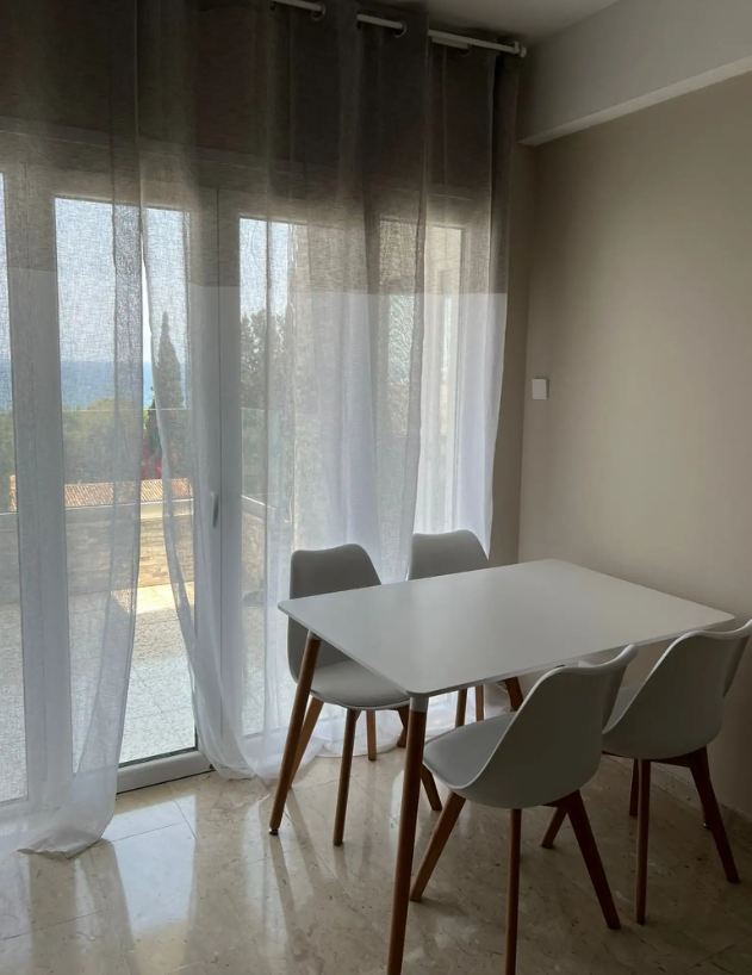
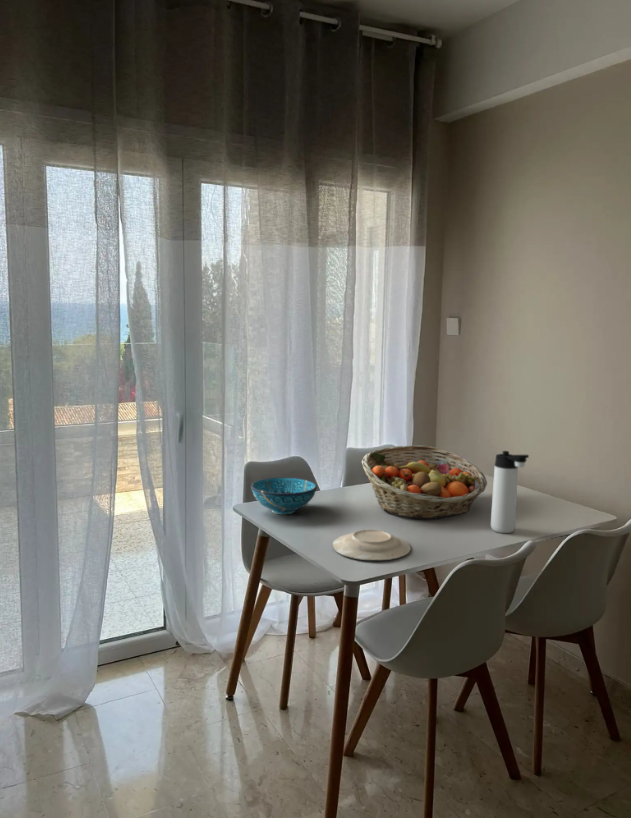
+ decorative bowl [250,477,318,515]
+ plate [332,529,412,561]
+ fruit basket [361,444,488,520]
+ thermos bottle [490,450,530,534]
